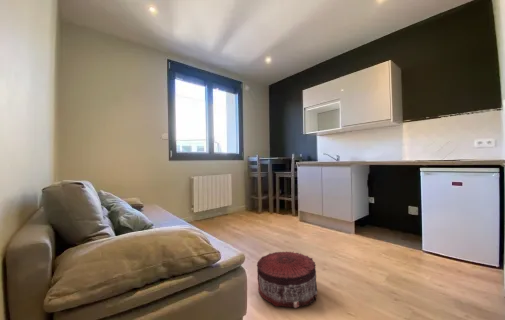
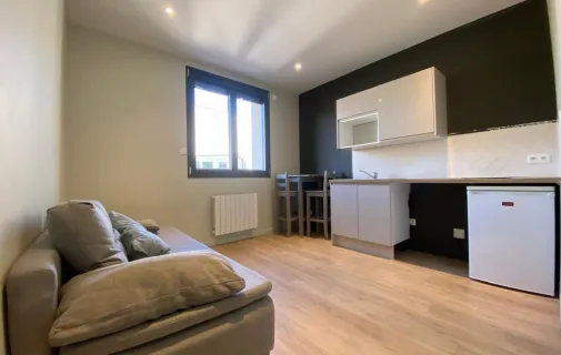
- pouf [256,250,318,309]
